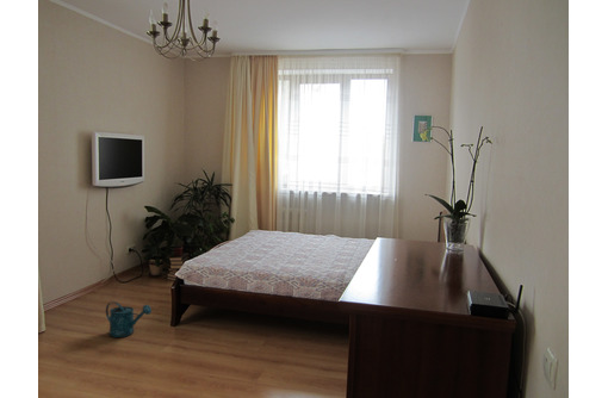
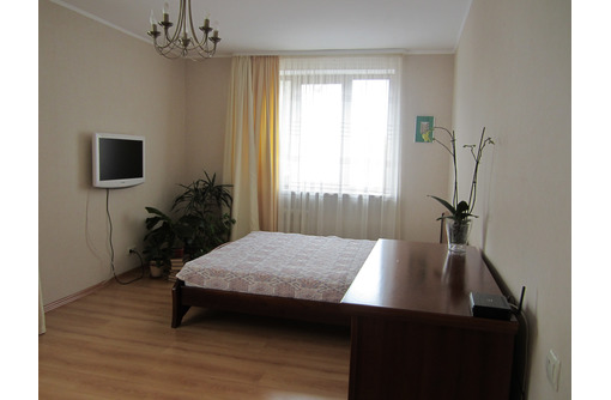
- watering can [105,300,153,338]
